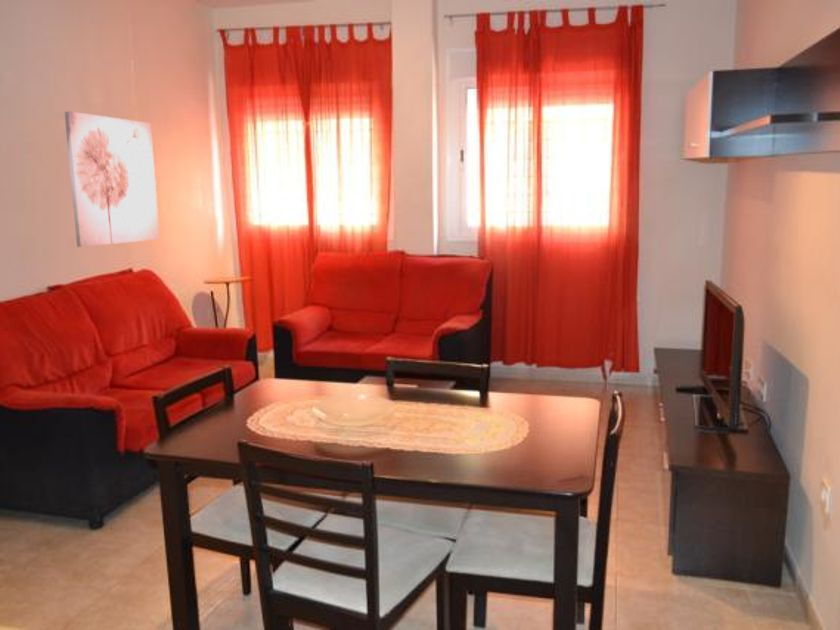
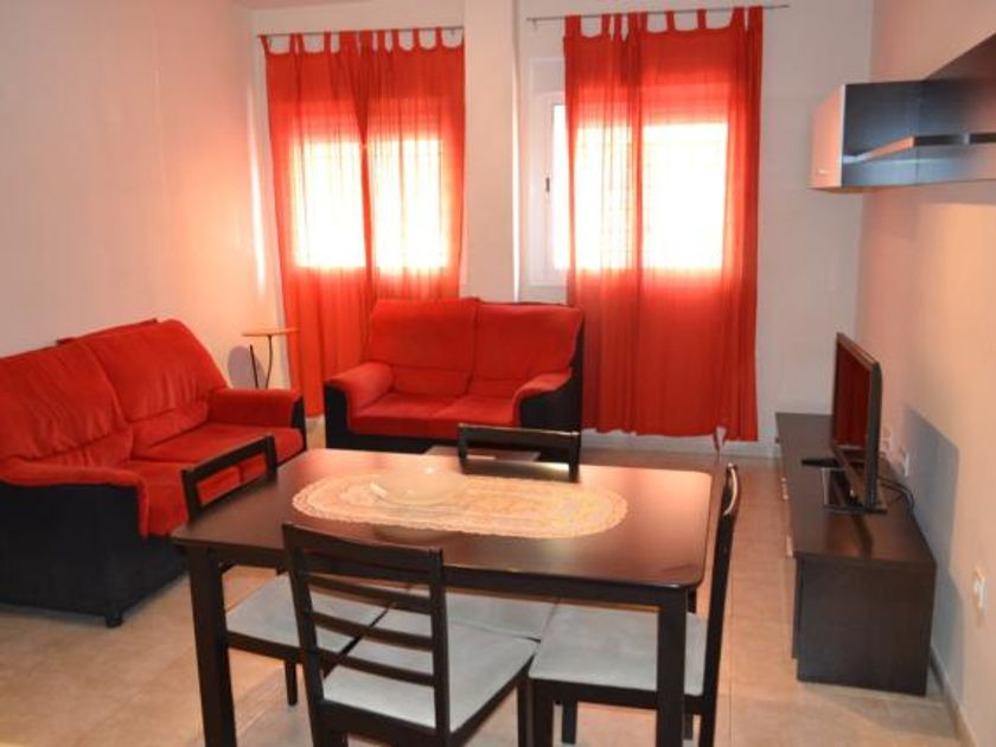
- wall art [64,110,161,248]
